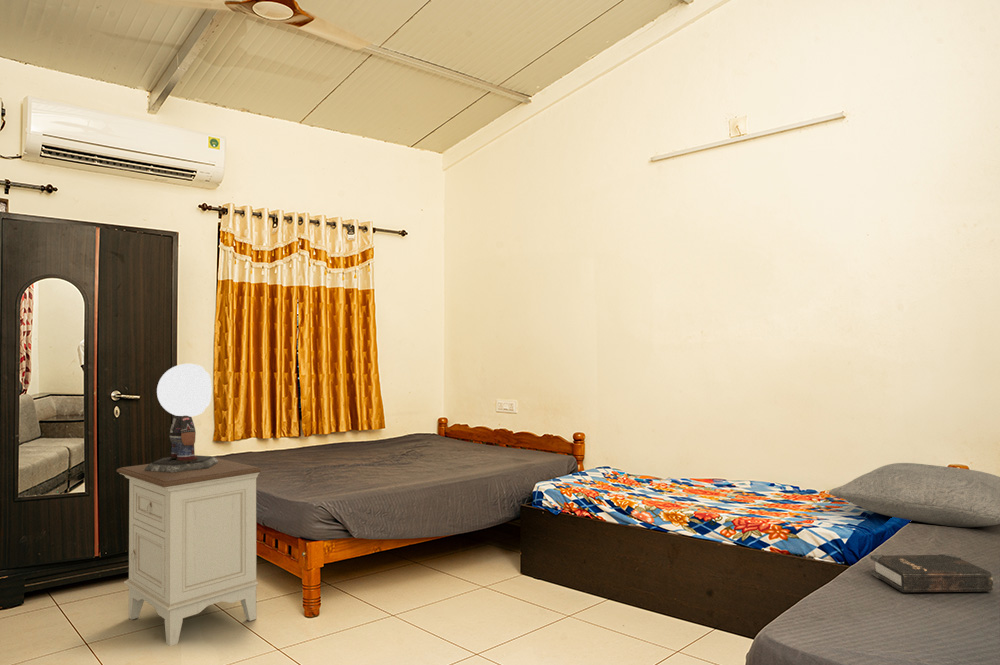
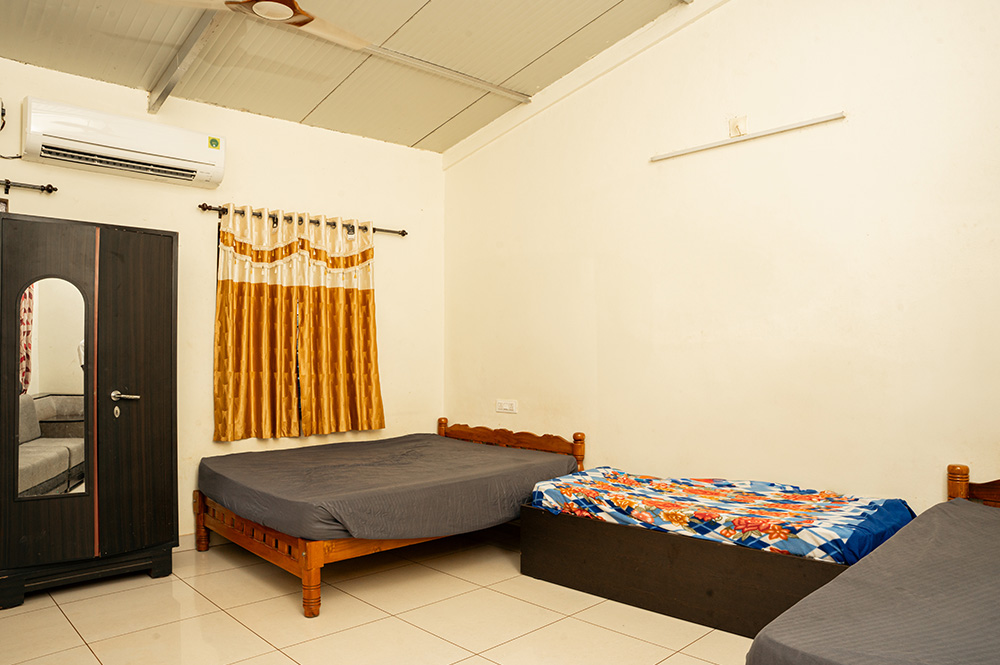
- table lamp [145,363,218,473]
- pillow [828,462,1000,528]
- hardback book [870,553,994,593]
- nightstand [115,457,262,647]
